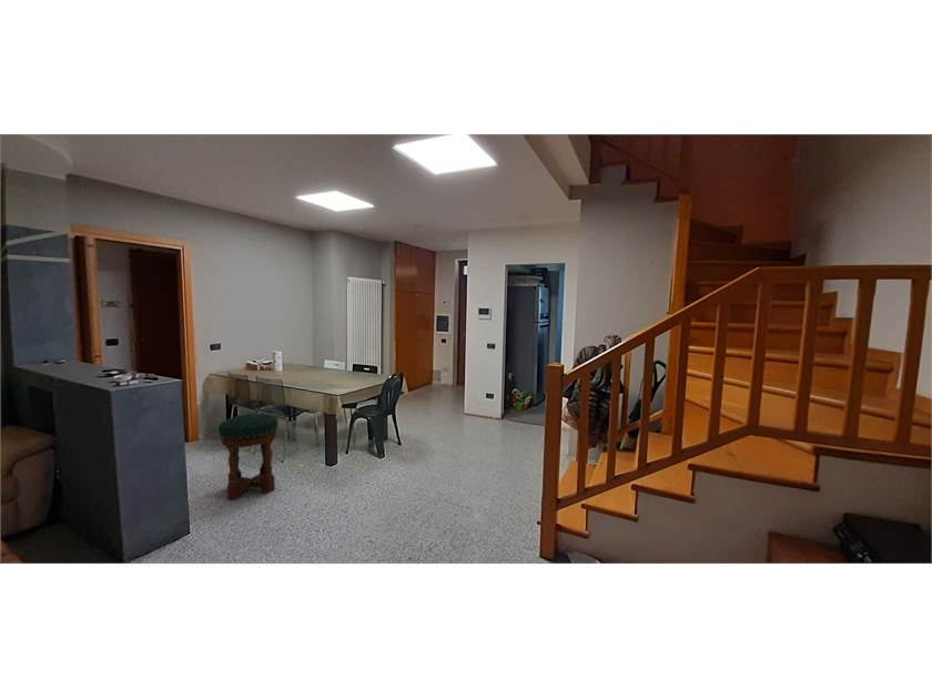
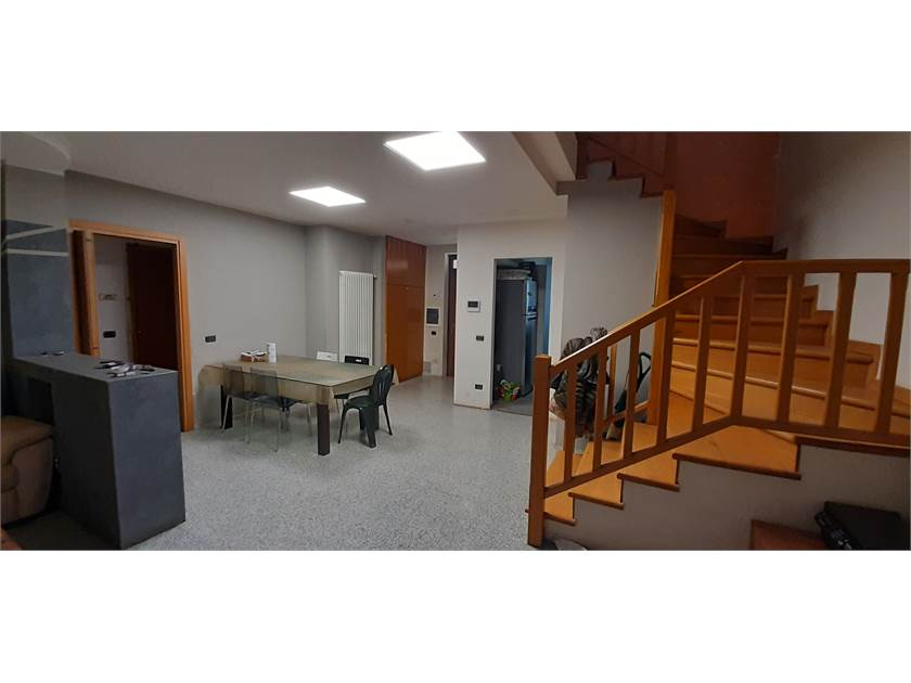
- stool [217,413,280,502]
